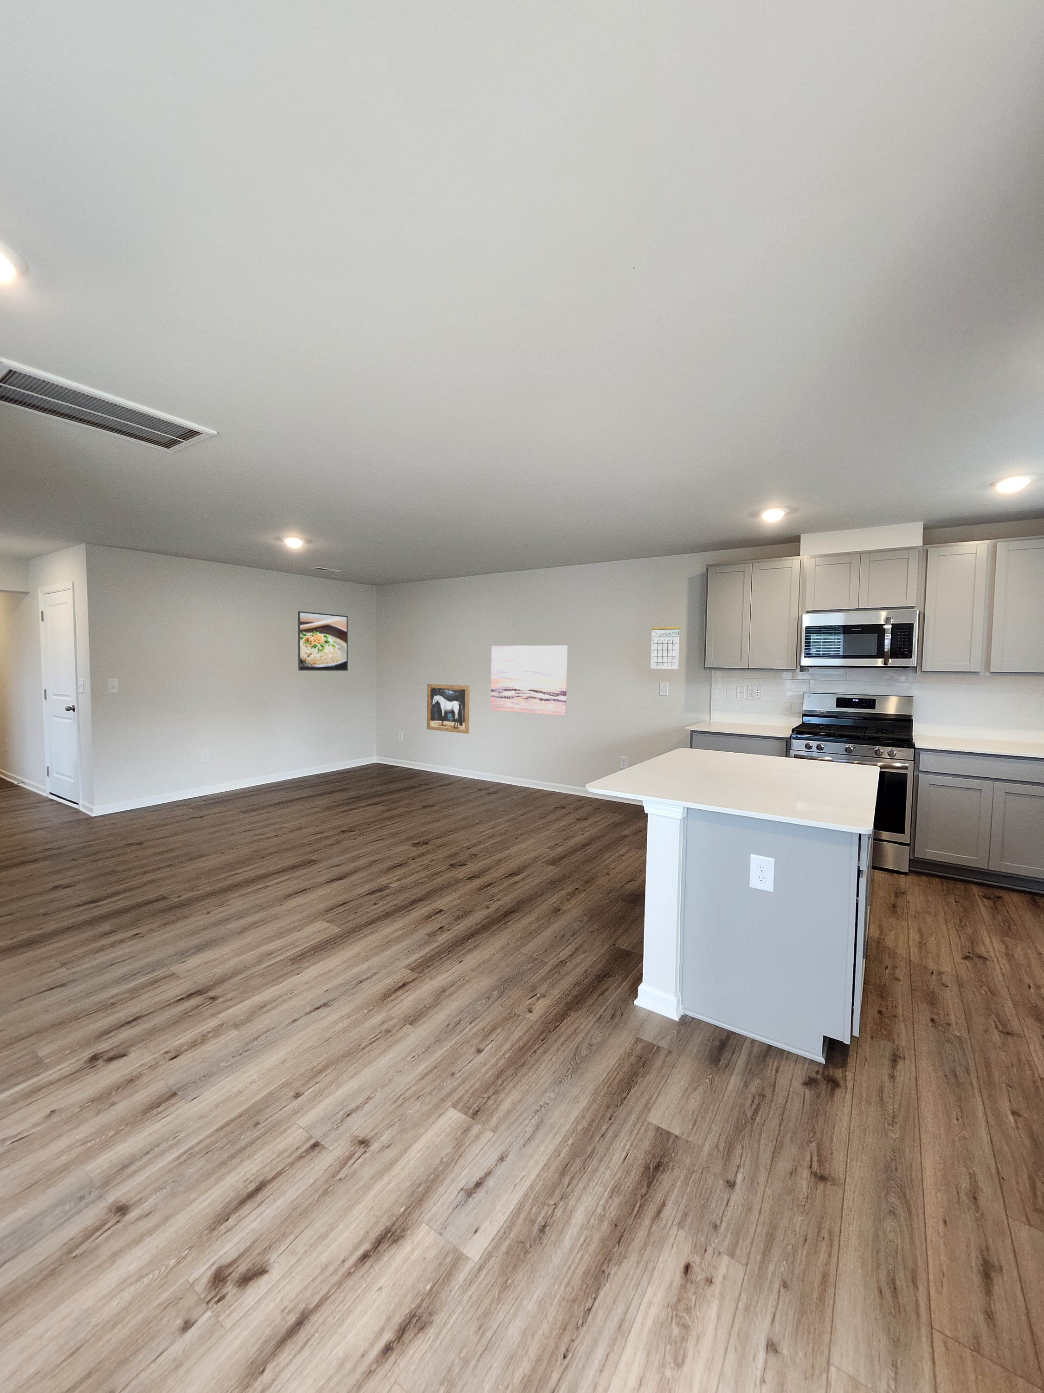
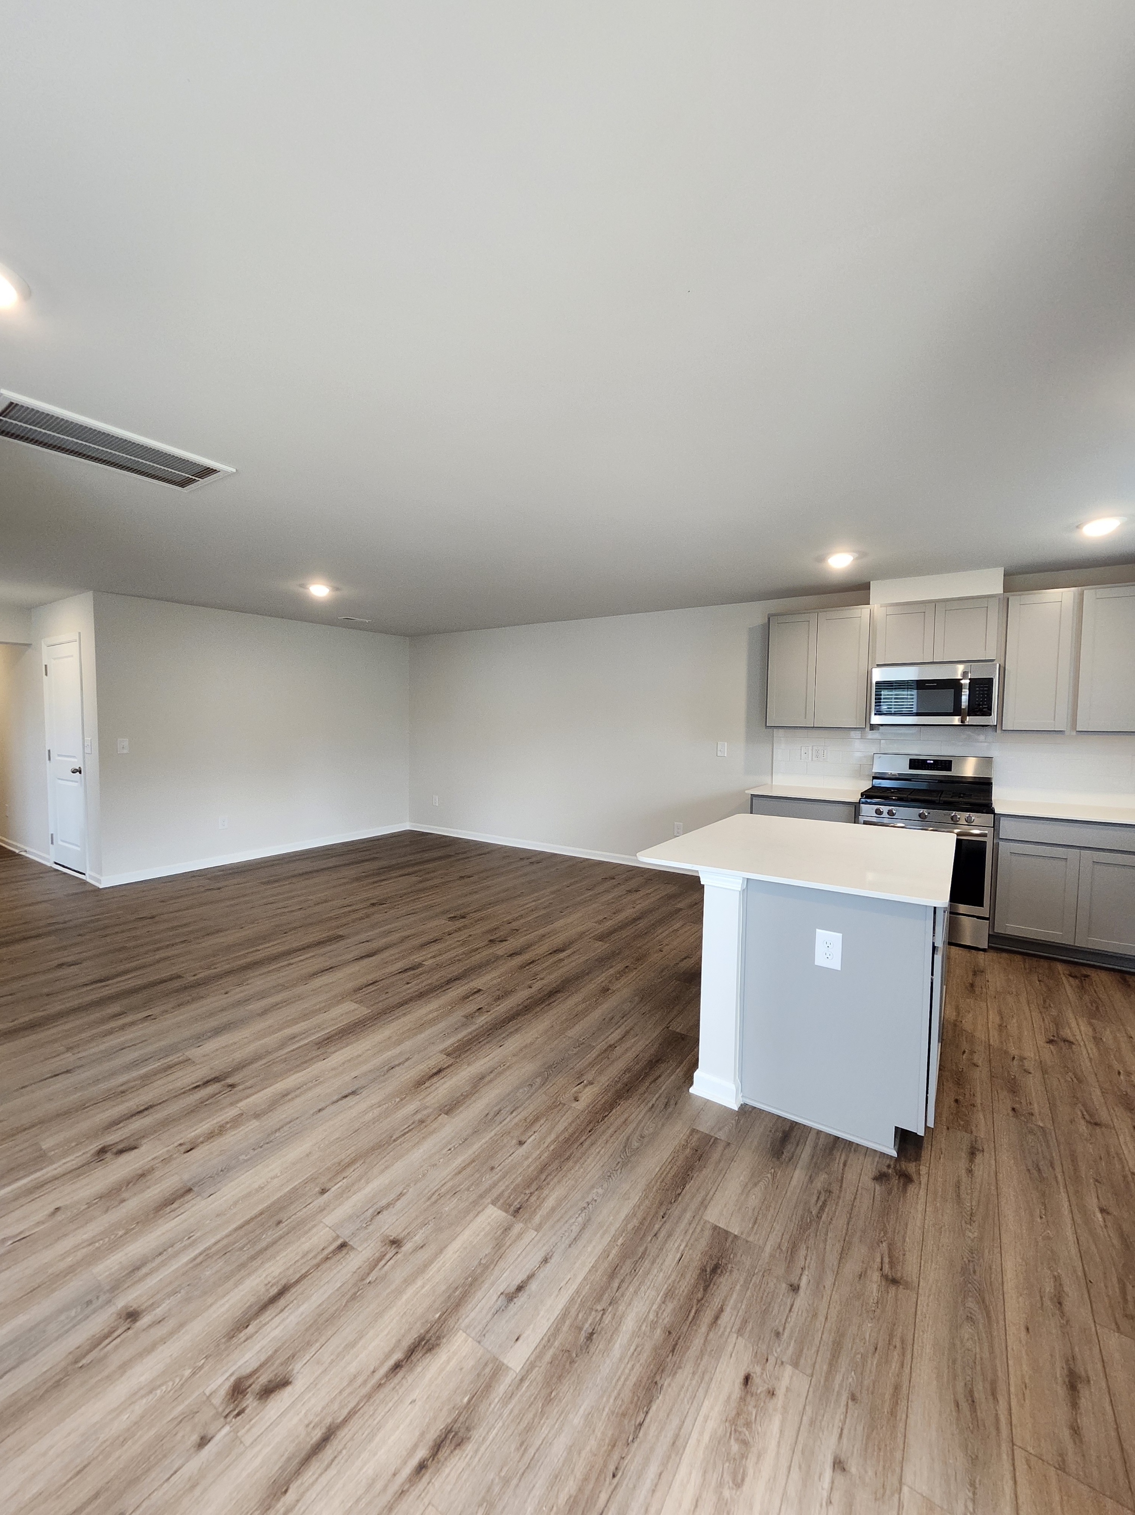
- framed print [298,611,349,671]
- calendar [650,618,681,669]
- wall art [427,683,470,734]
- wall art [490,645,568,716]
